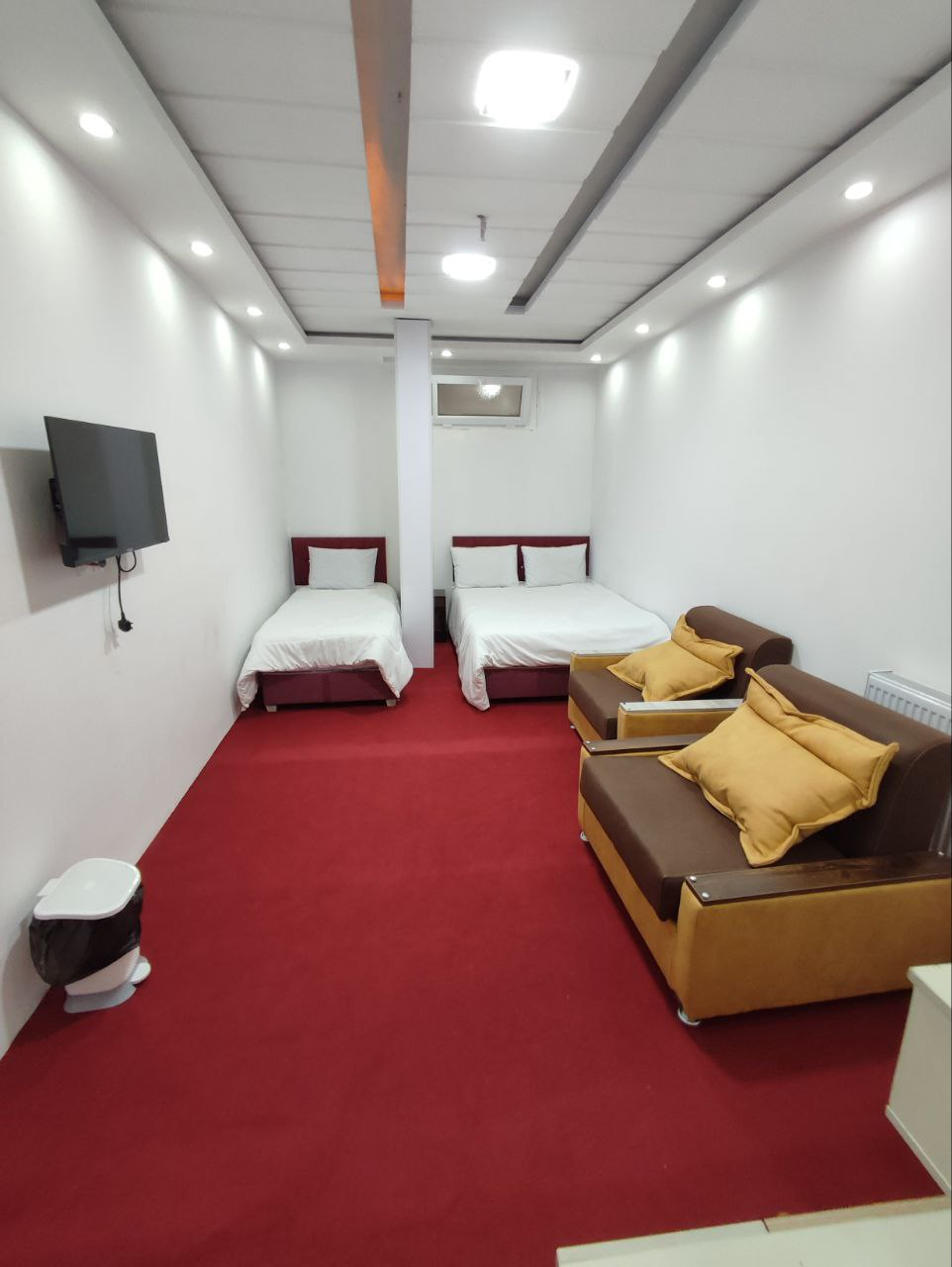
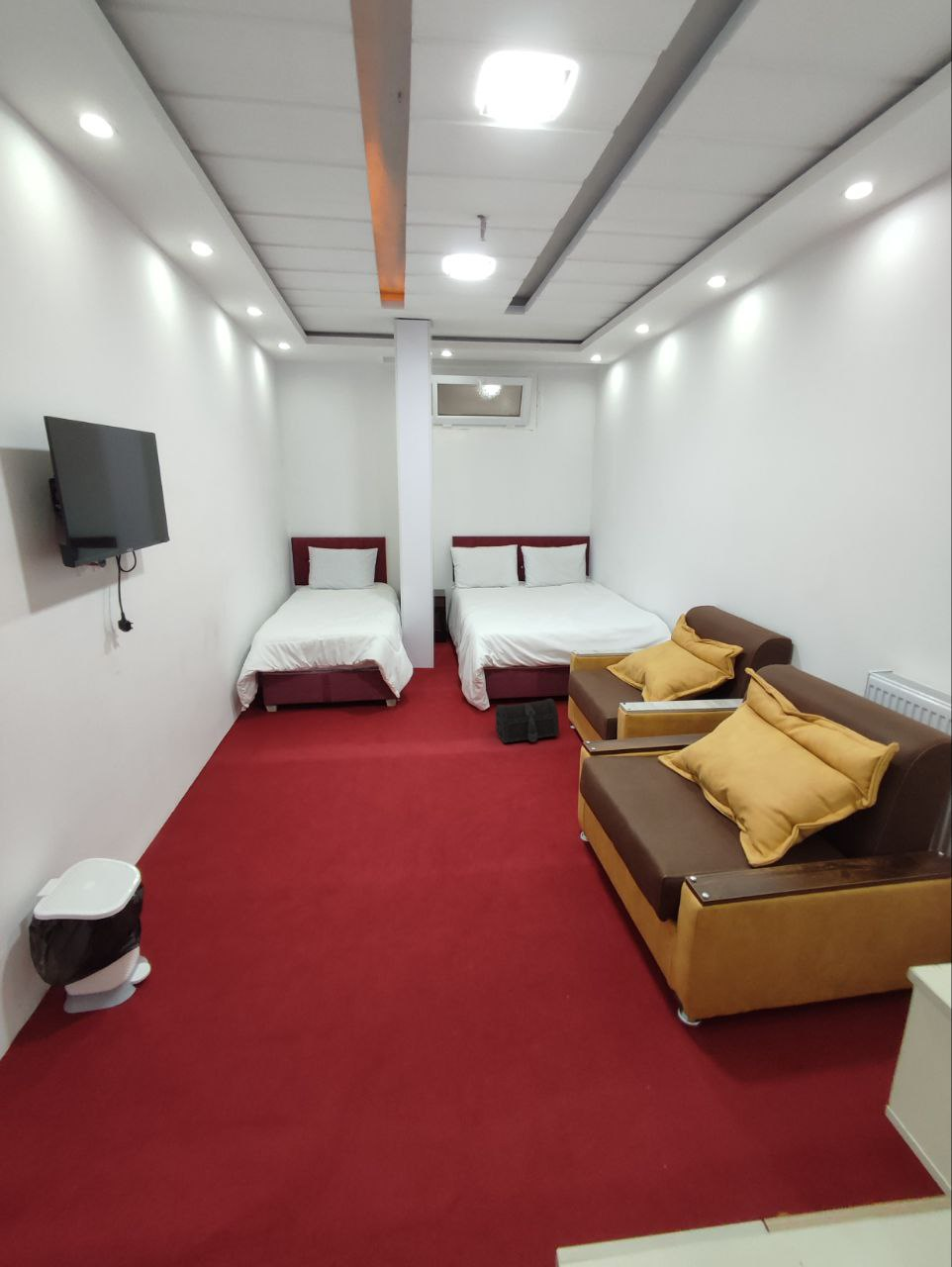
+ treasure chest [494,698,560,744]
